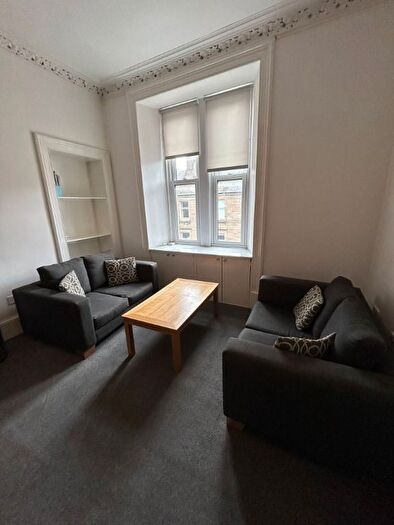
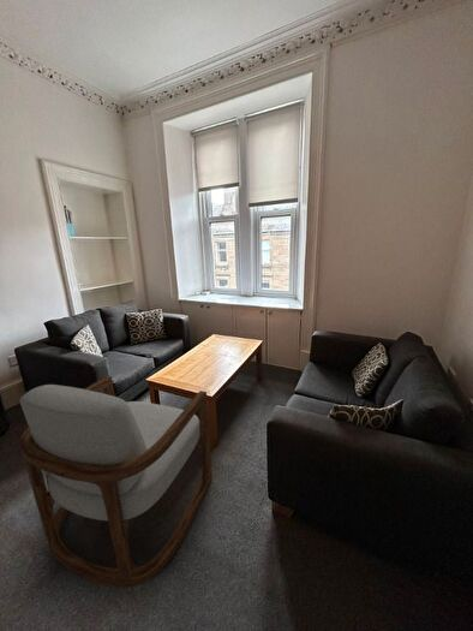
+ armchair [19,375,214,589]
